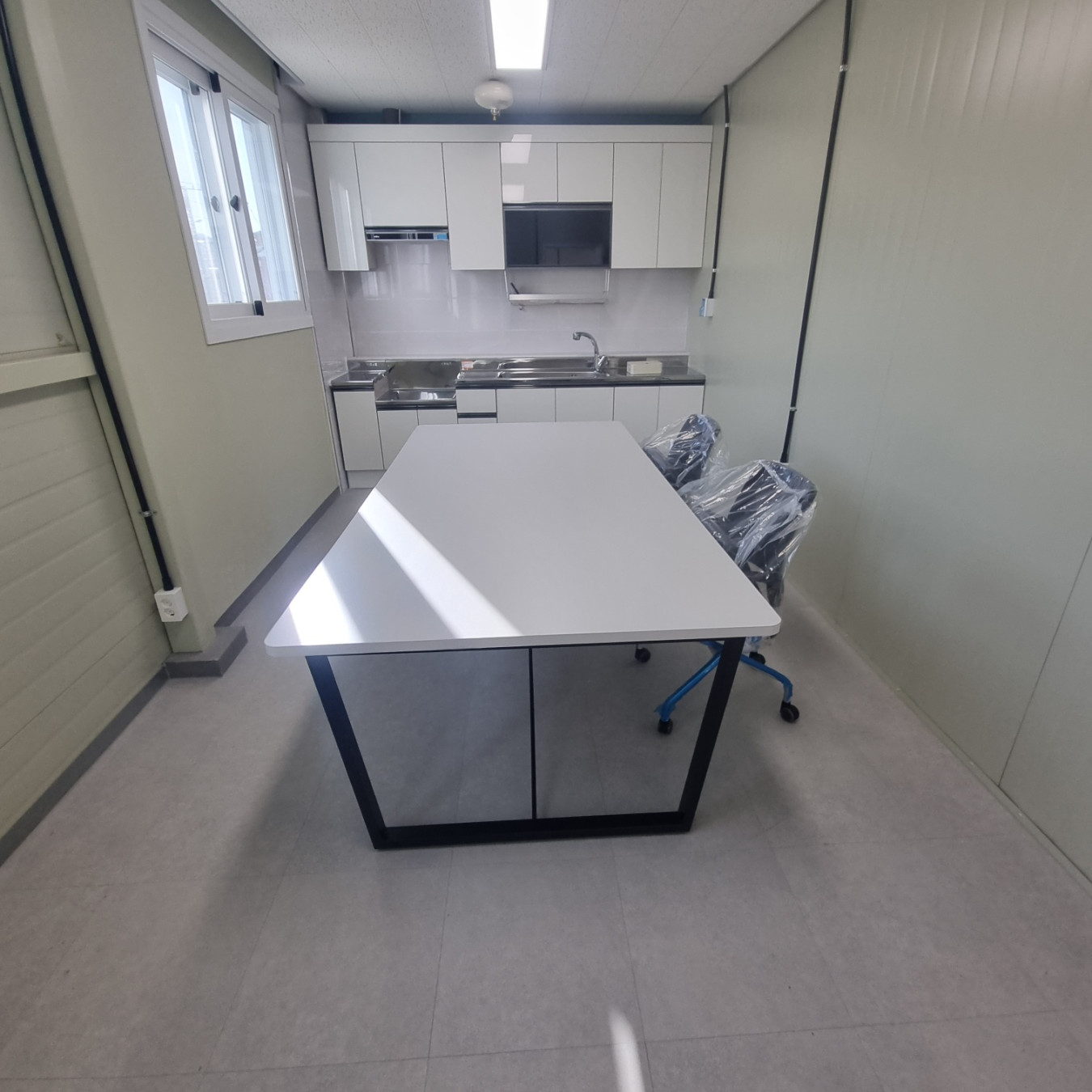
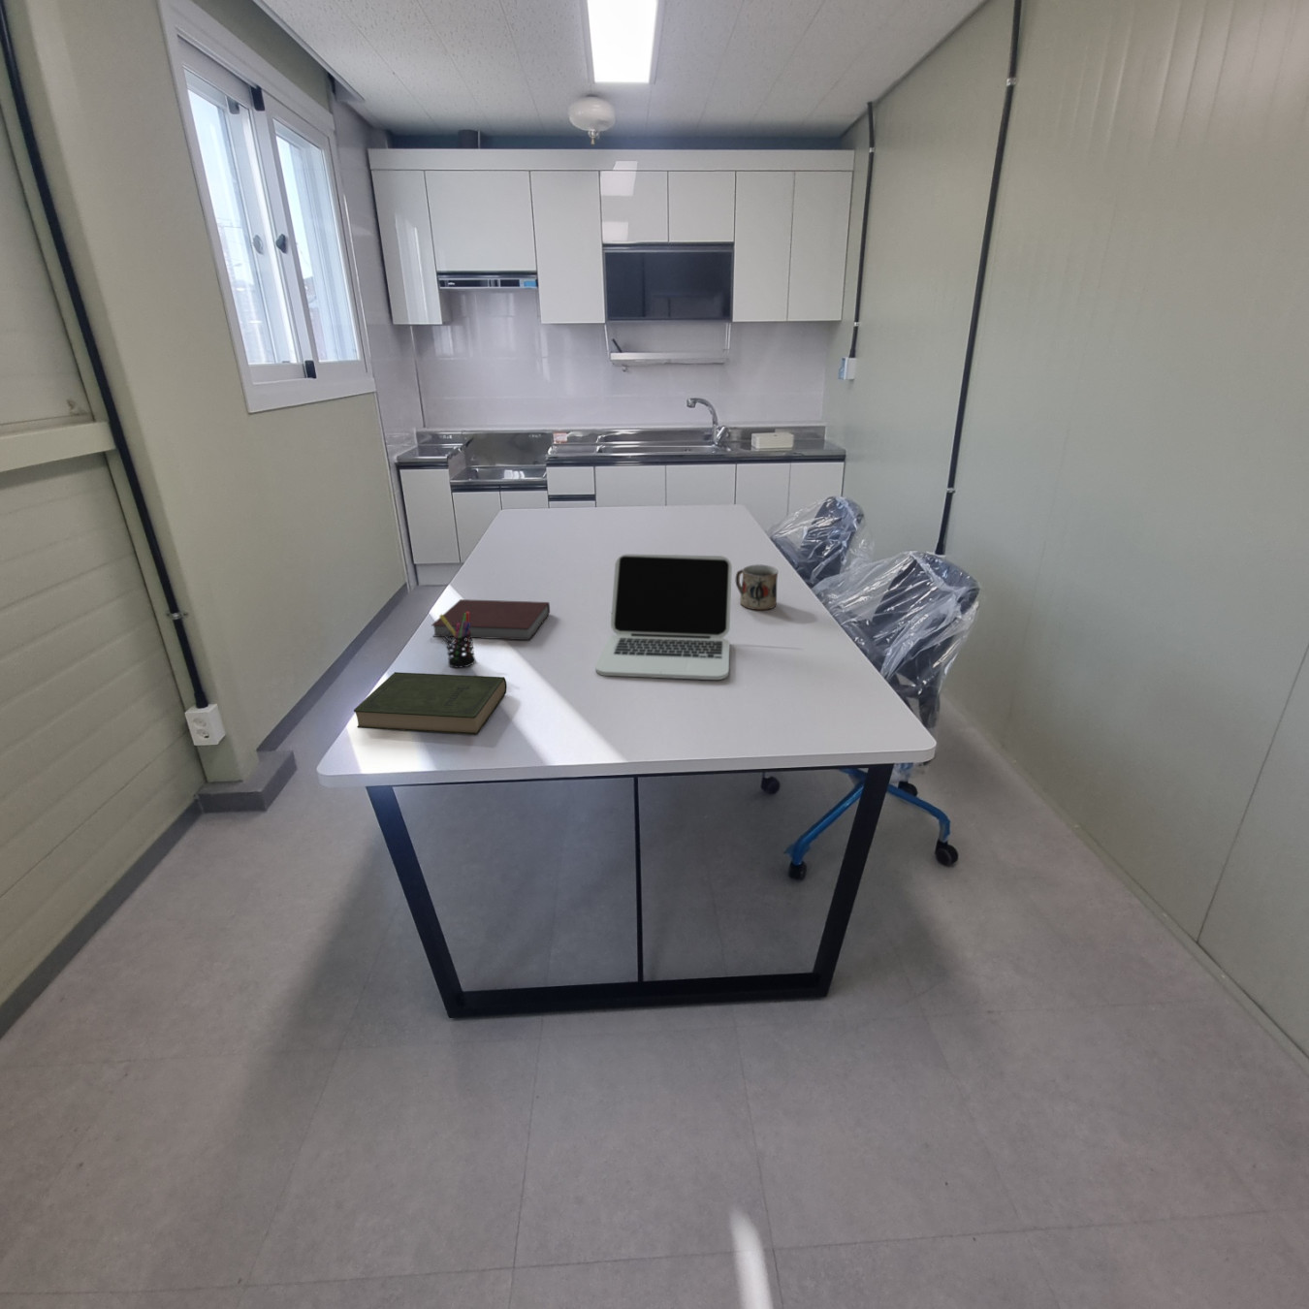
+ book [352,671,508,735]
+ laptop [595,554,734,681]
+ mug [735,563,779,611]
+ notebook [430,598,550,641]
+ pen holder [439,611,477,669]
